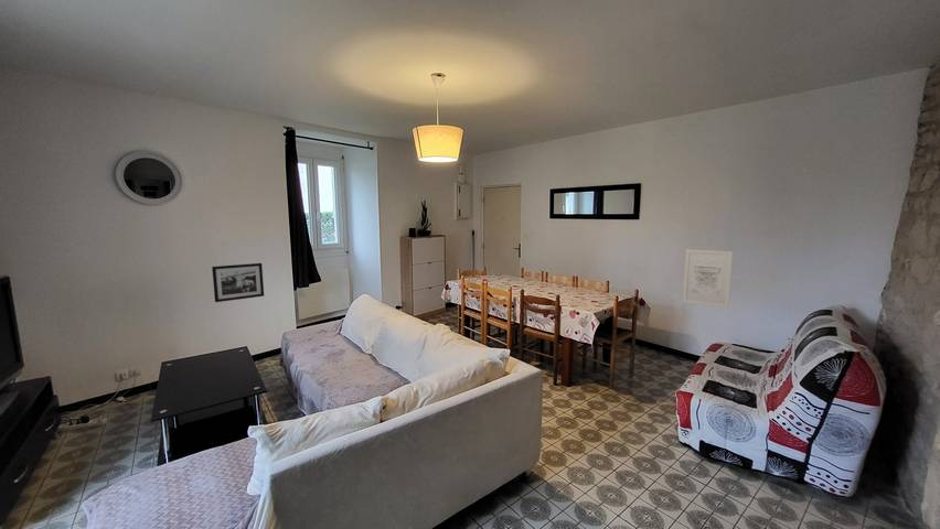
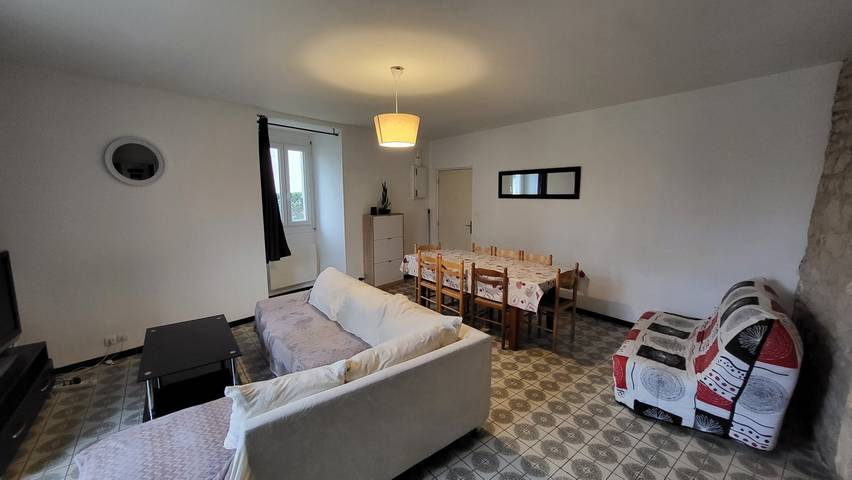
- wall art [682,248,734,310]
- picture frame [211,262,265,303]
